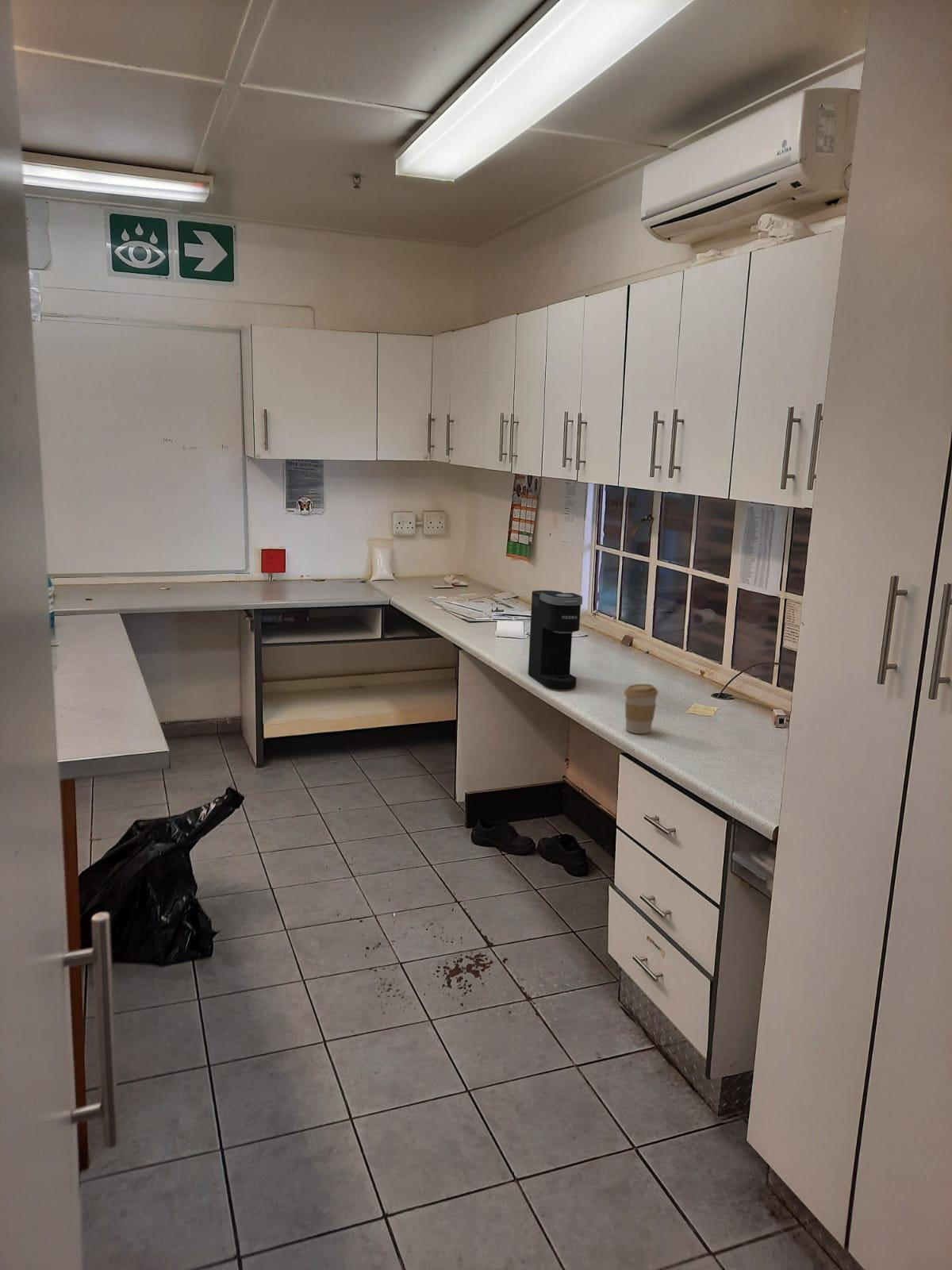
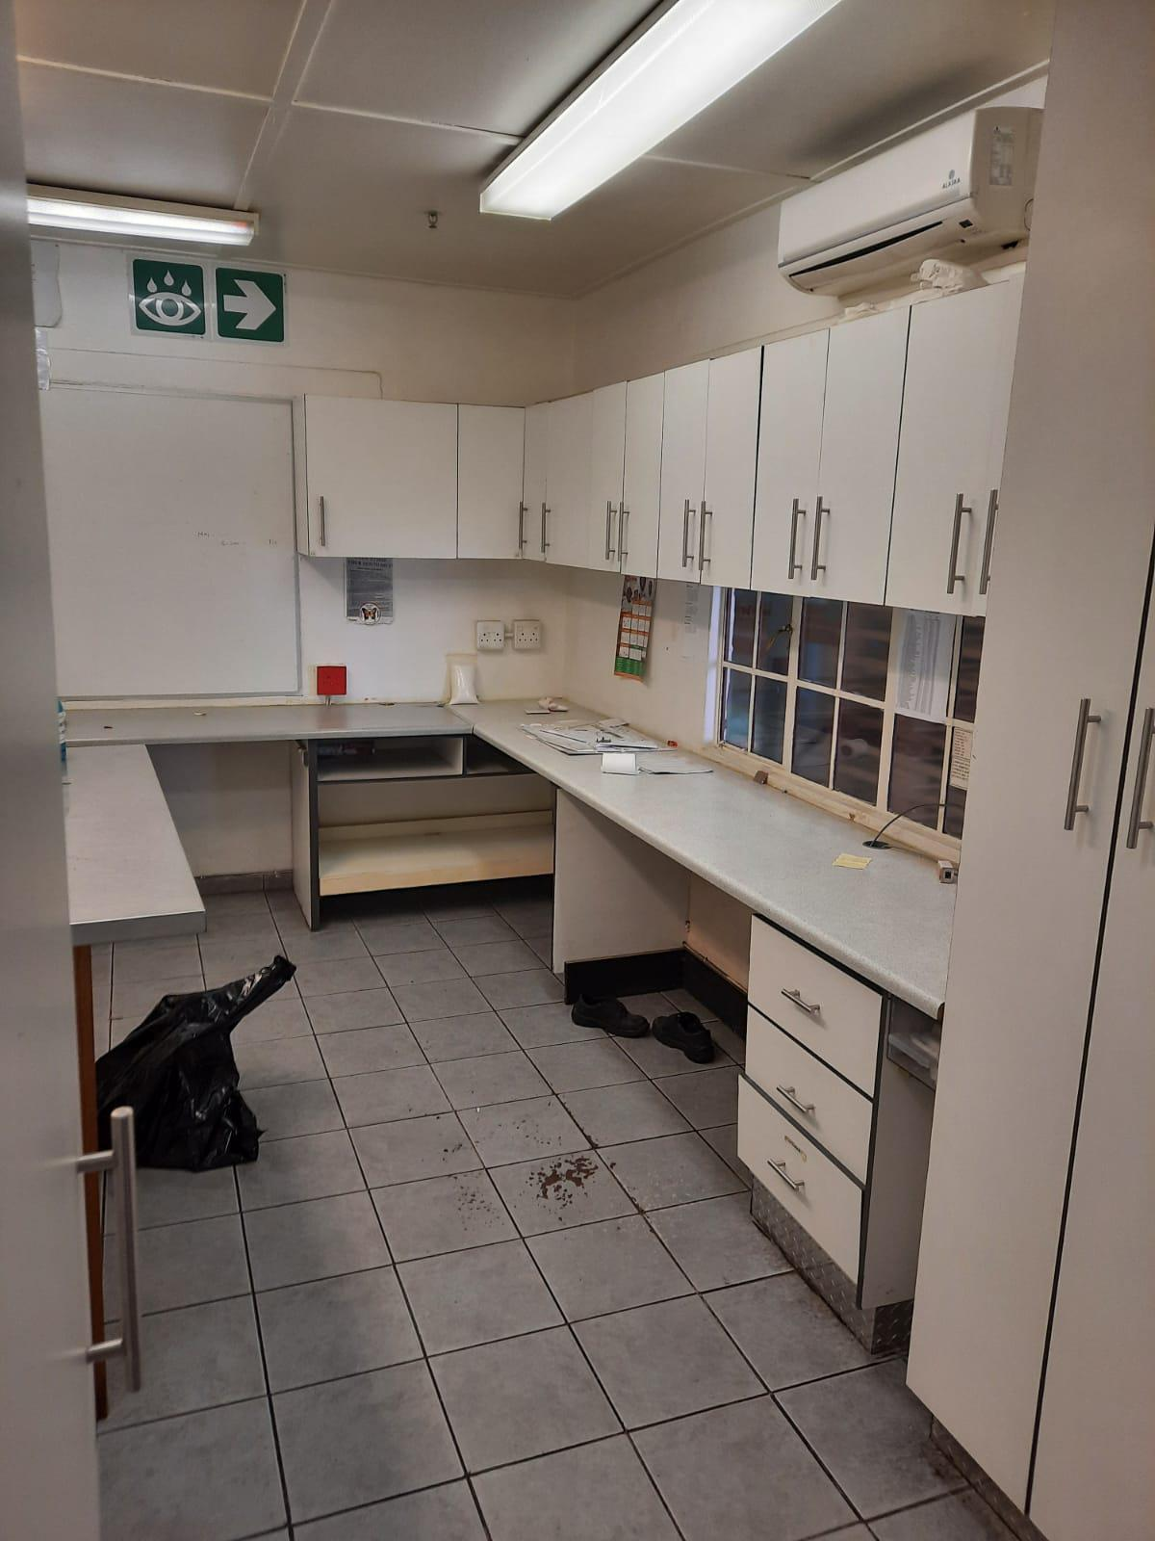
- coffee cup [623,683,658,734]
- coffee maker [528,590,583,691]
